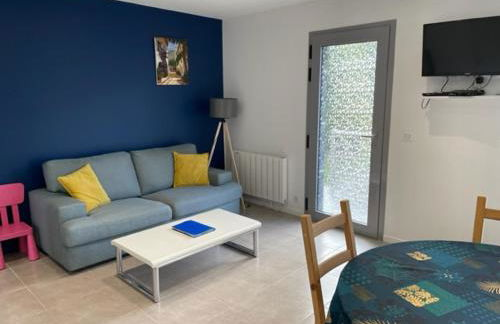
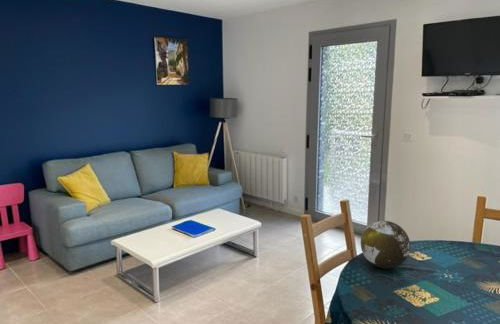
+ decorative orb [360,220,411,270]
